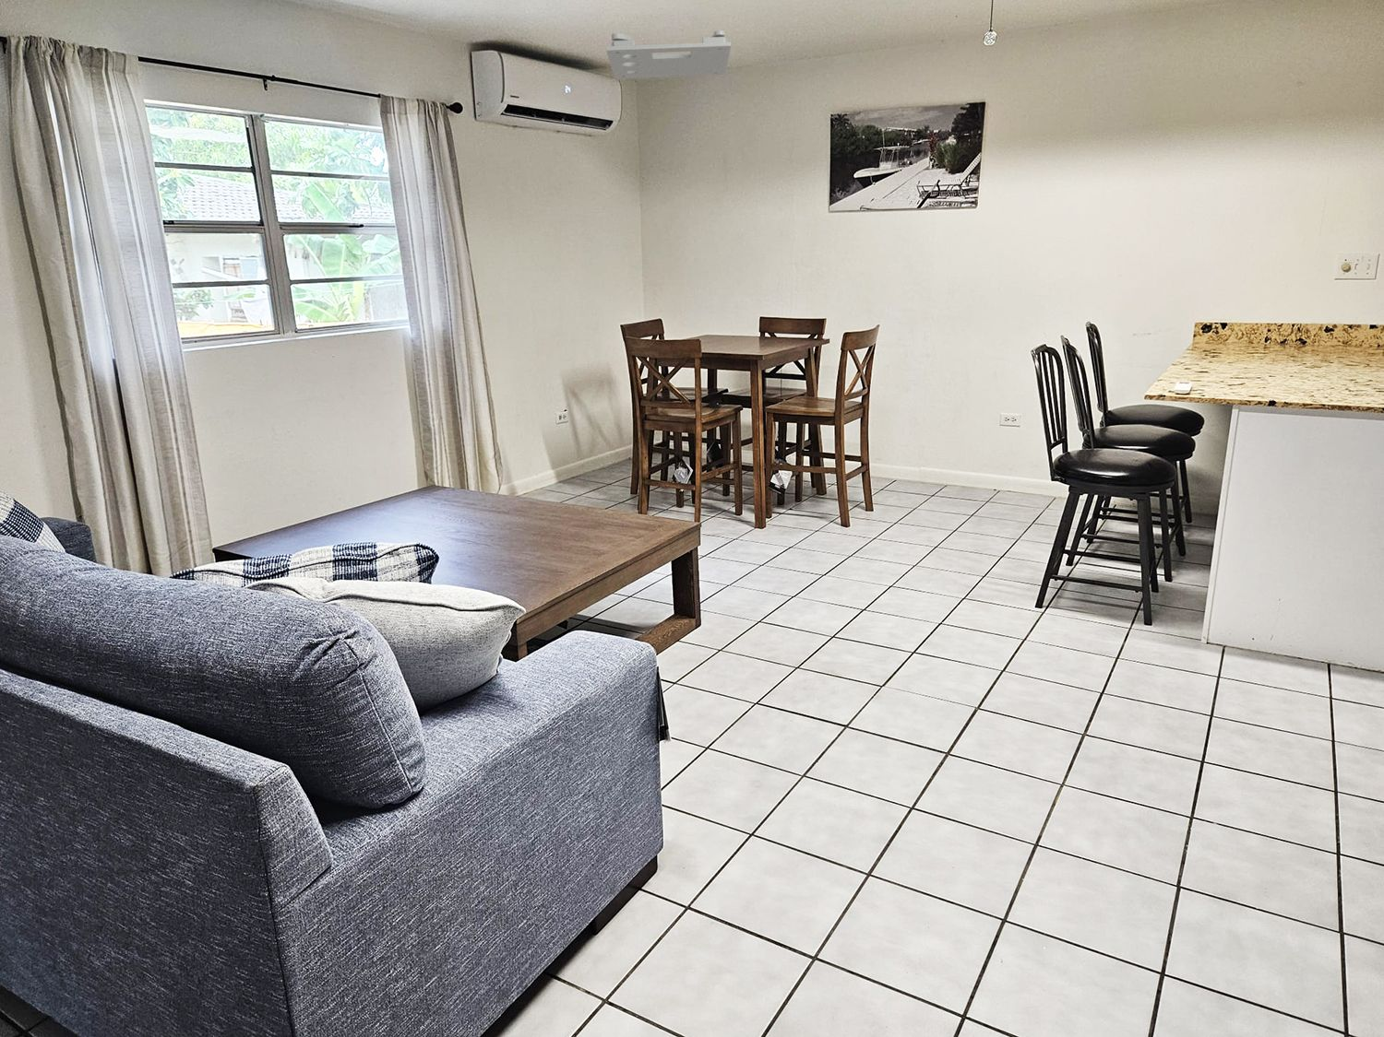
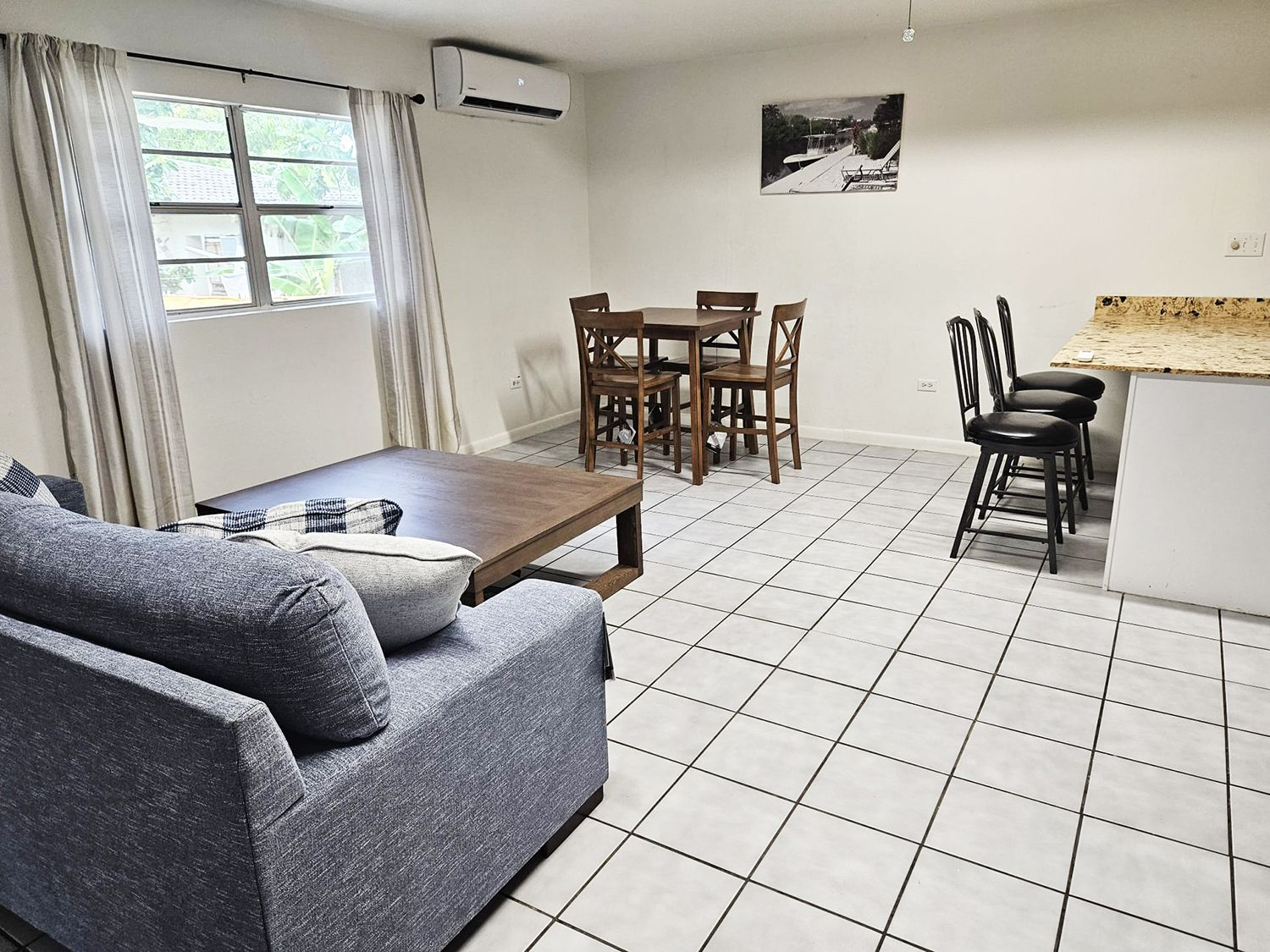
- ceiling fixture [605,29,731,81]
